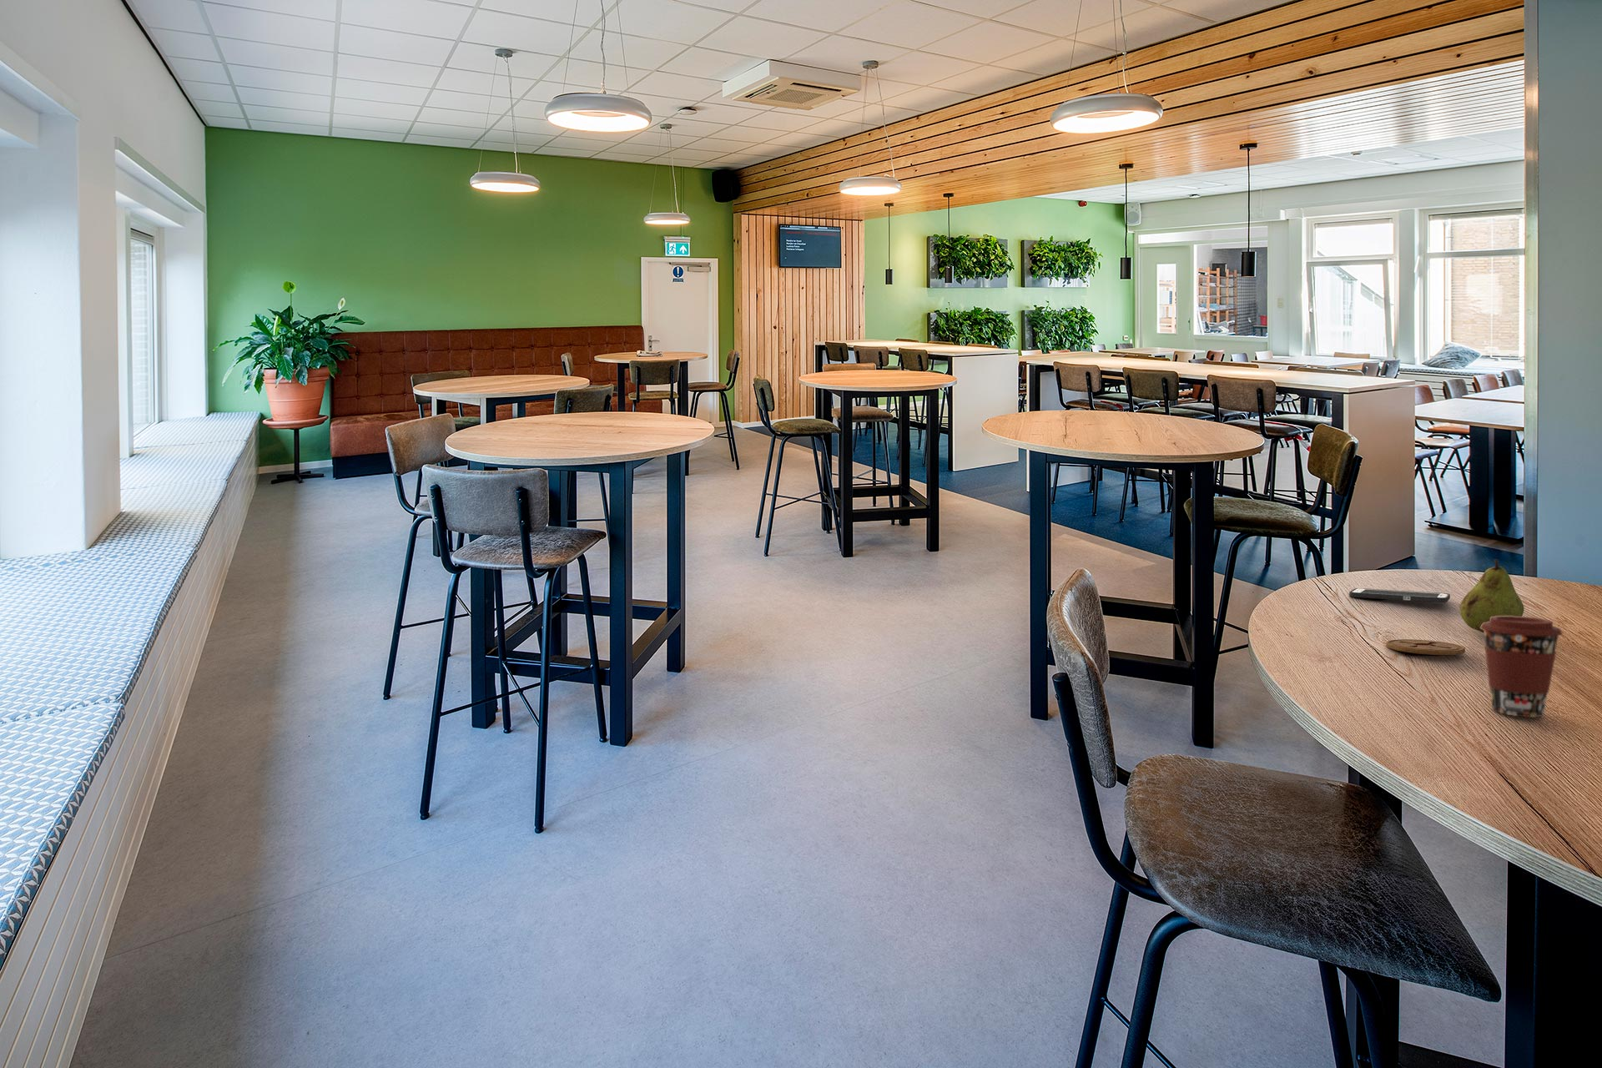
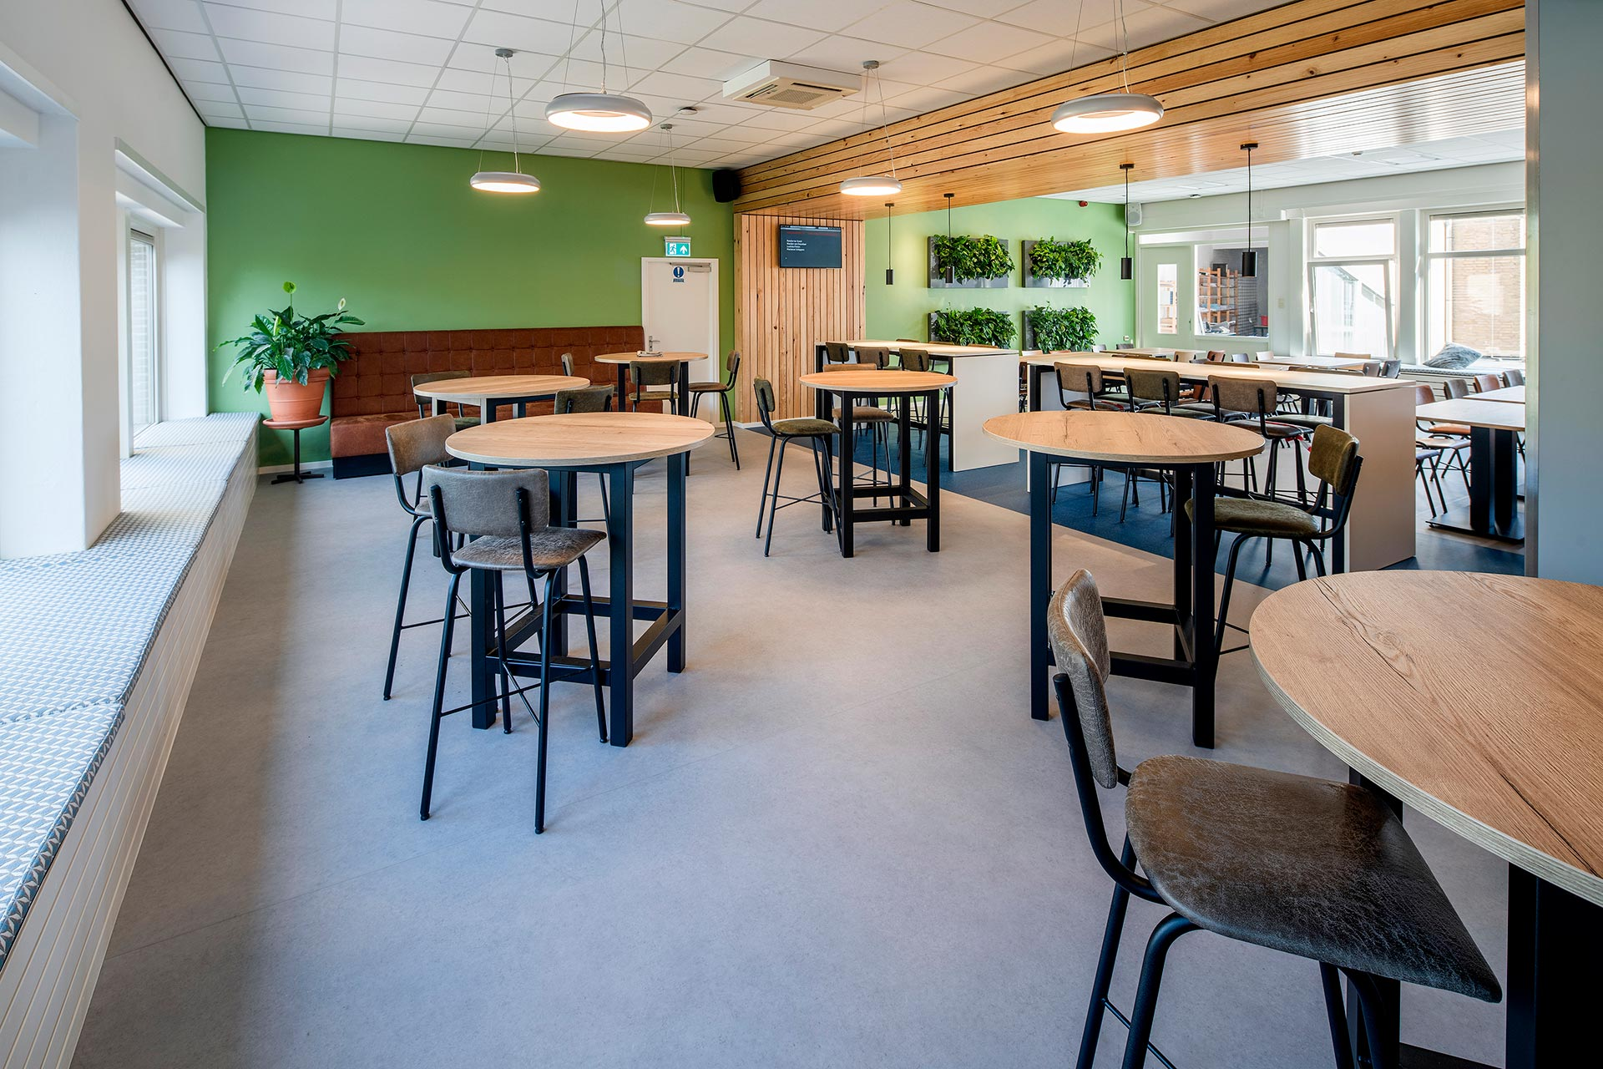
- cell phone [1348,588,1451,603]
- fruit [1459,558,1526,634]
- coffee cup [1480,616,1564,718]
- coaster [1385,638,1466,656]
